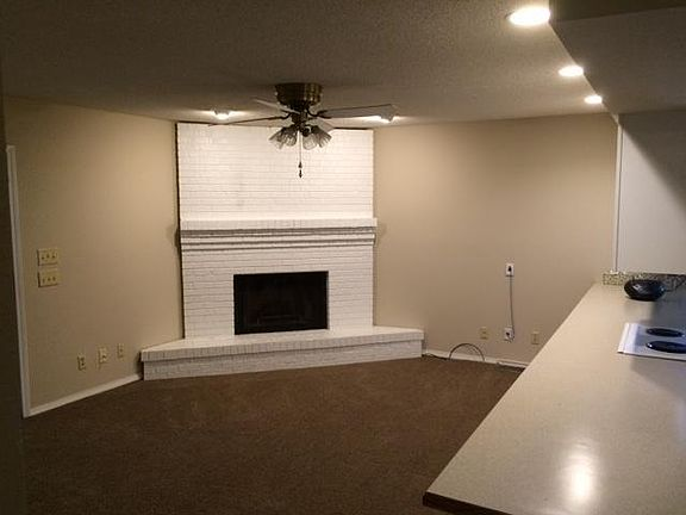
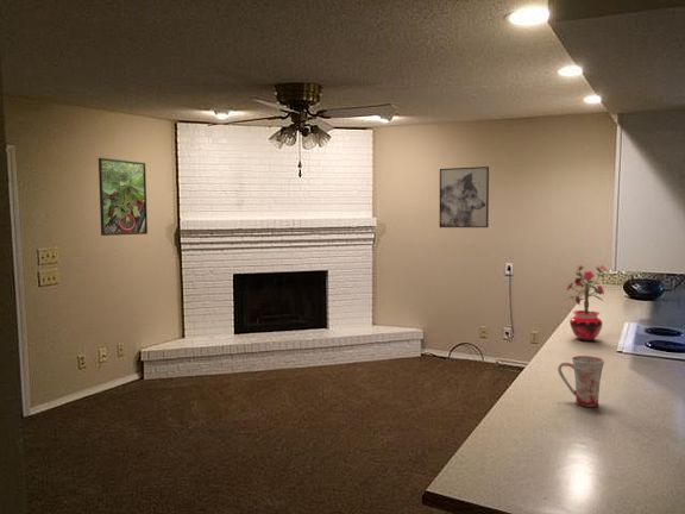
+ wall art [439,165,490,228]
+ mug [557,355,605,408]
+ potted plant [565,263,608,343]
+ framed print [98,157,149,237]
